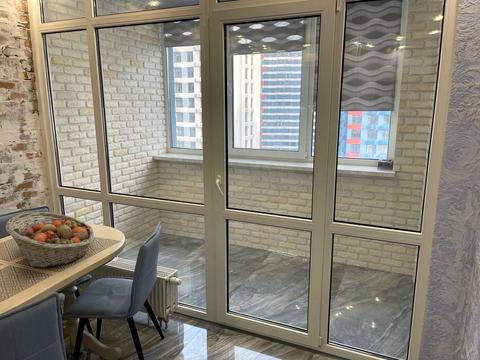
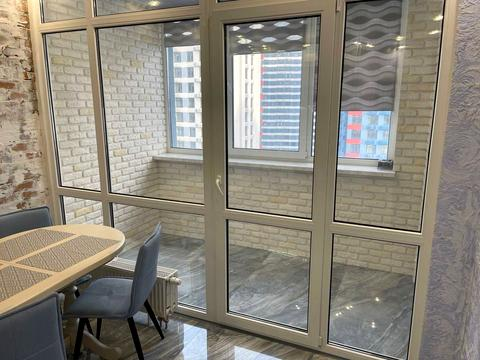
- fruit basket [5,211,95,269]
